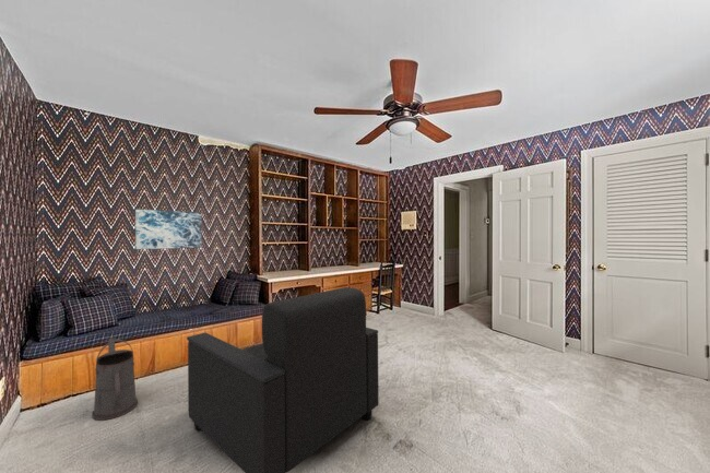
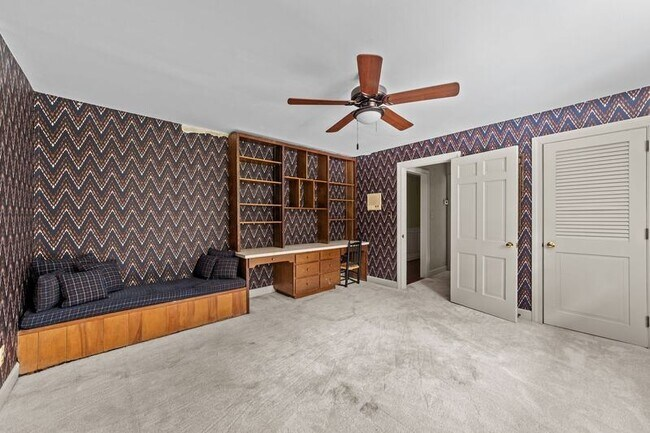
- armchair [186,286,379,473]
- wall art [134,209,203,250]
- watering can [91,336,139,422]
